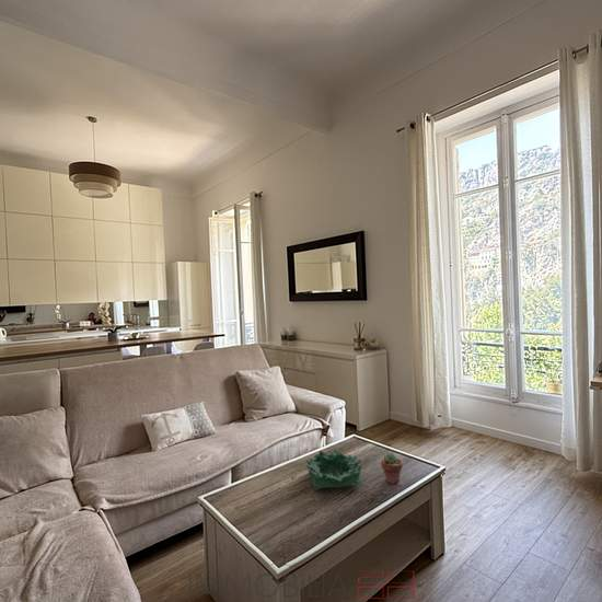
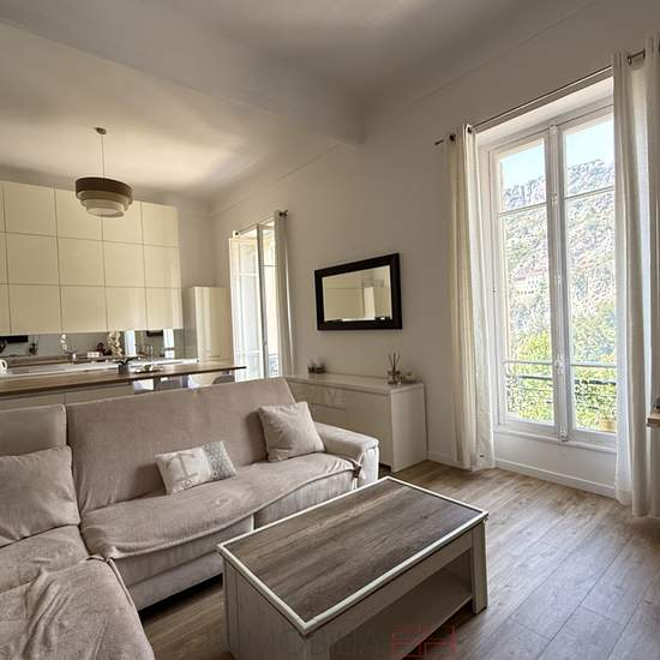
- decorative bowl [304,448,363,491]
- potted succulent [380,452,404,486]
